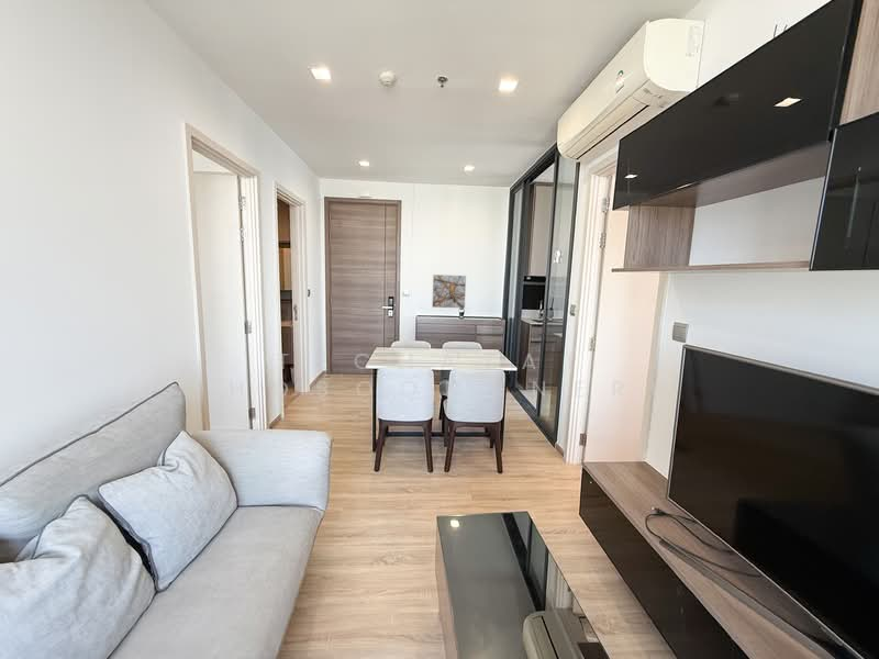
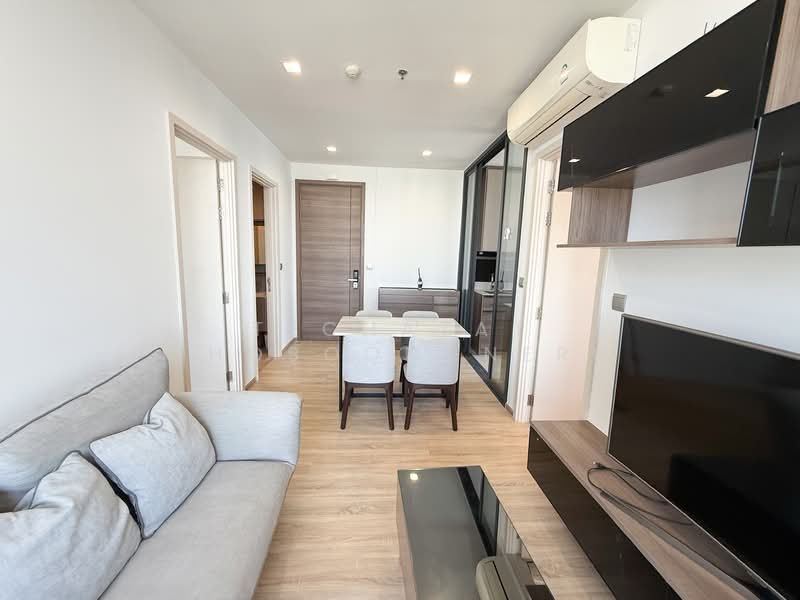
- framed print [431,273,467,310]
